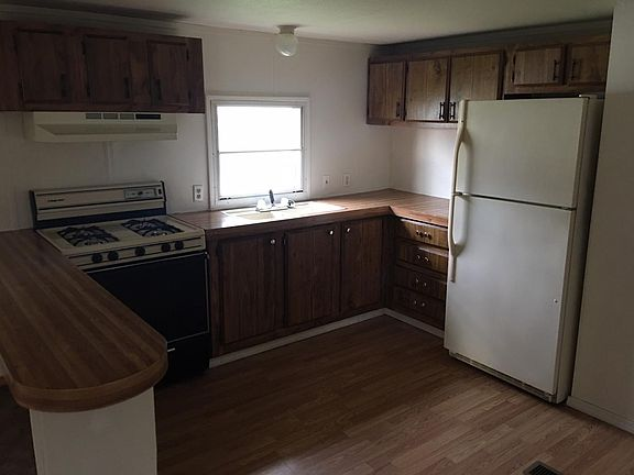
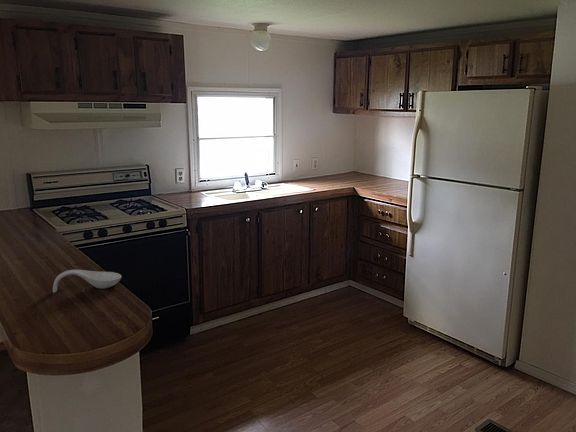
+ spoon rest [52,269,122,293]
